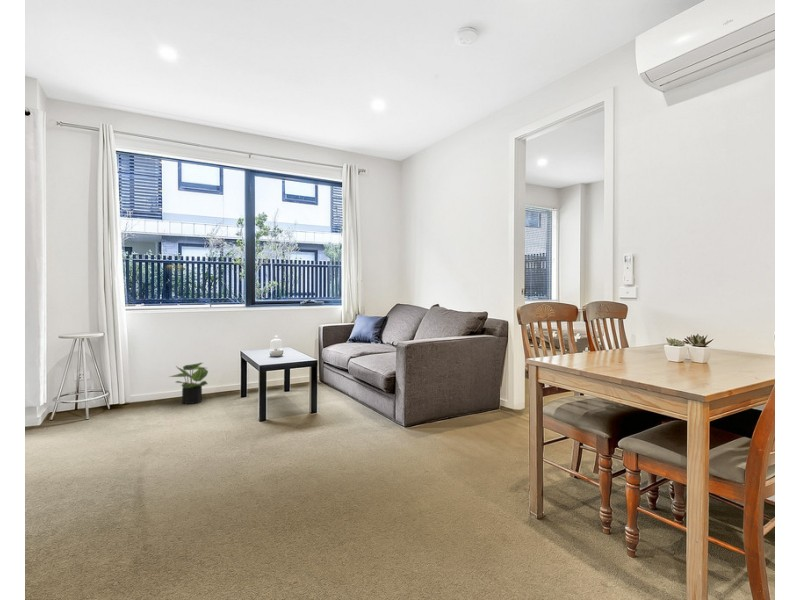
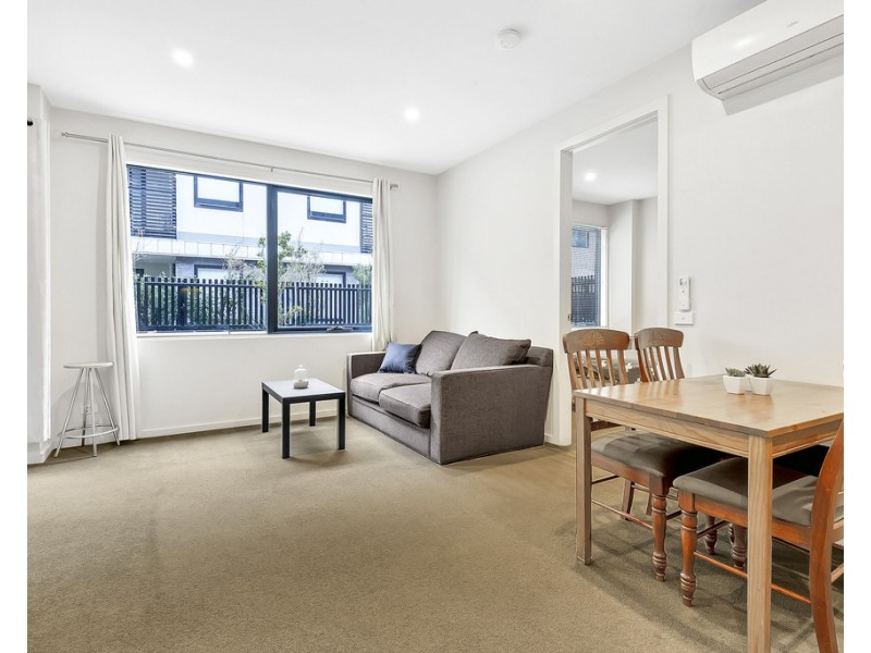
- potted plant [167,362,209,405]
